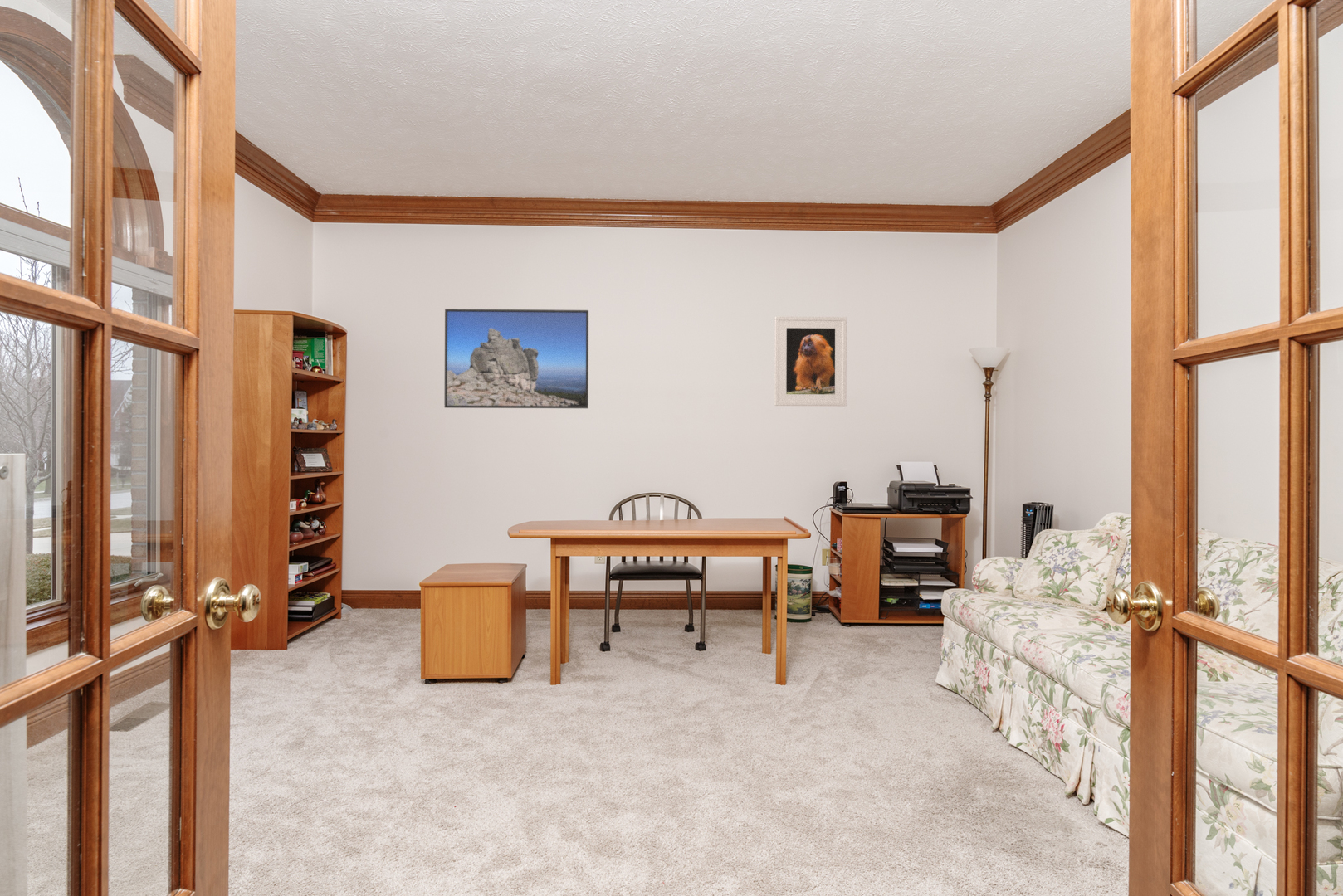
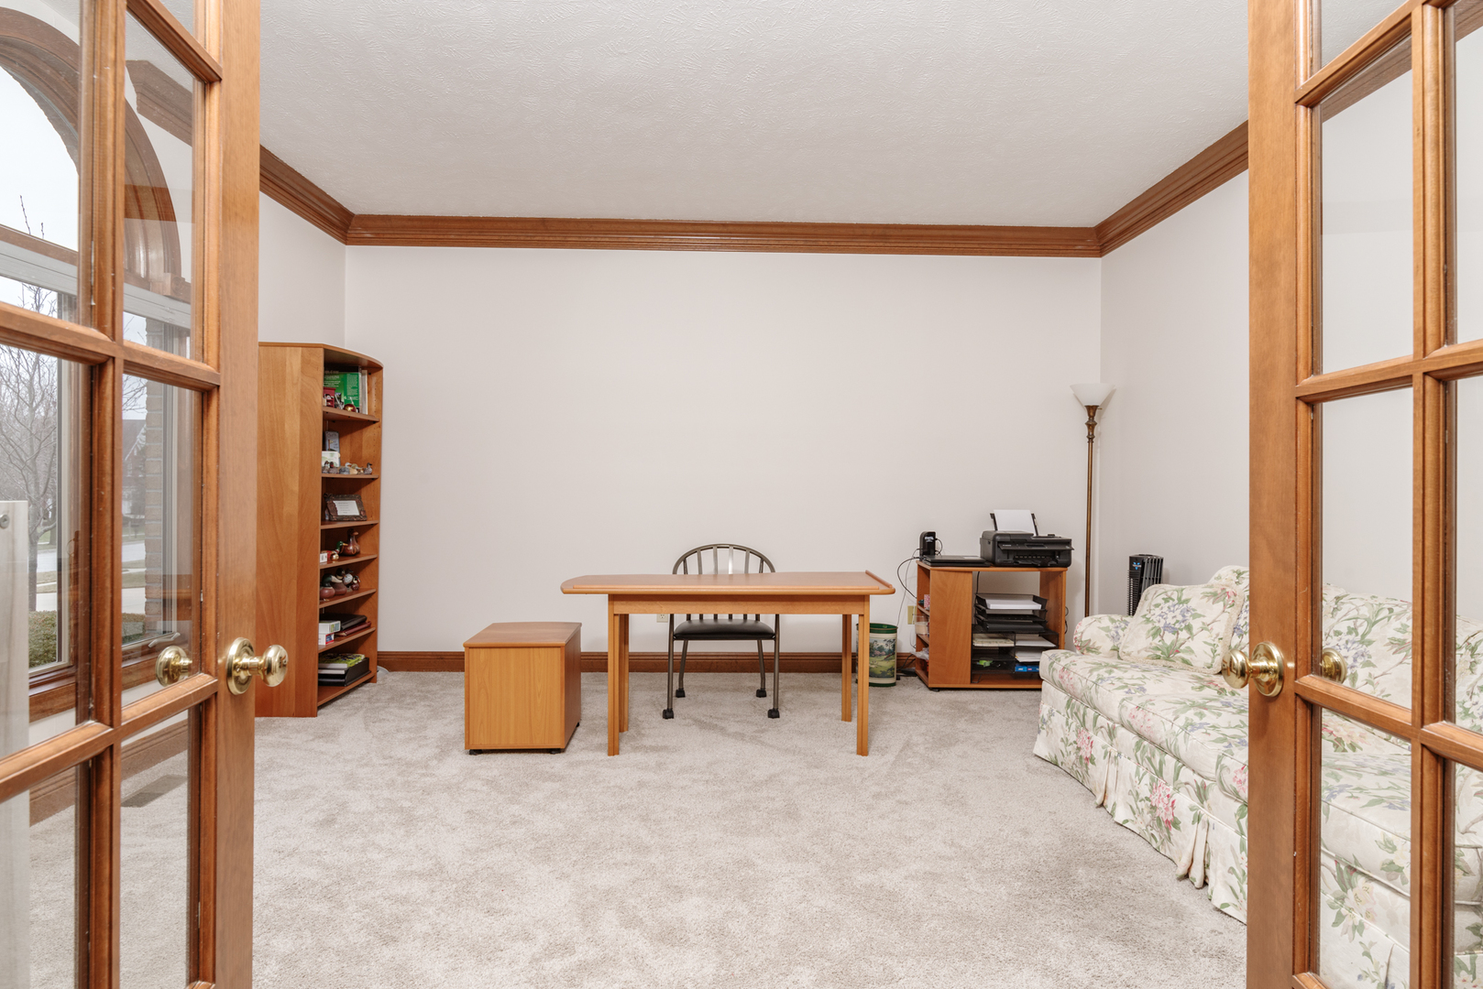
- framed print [443,308,589,409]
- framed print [774,315,847,407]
